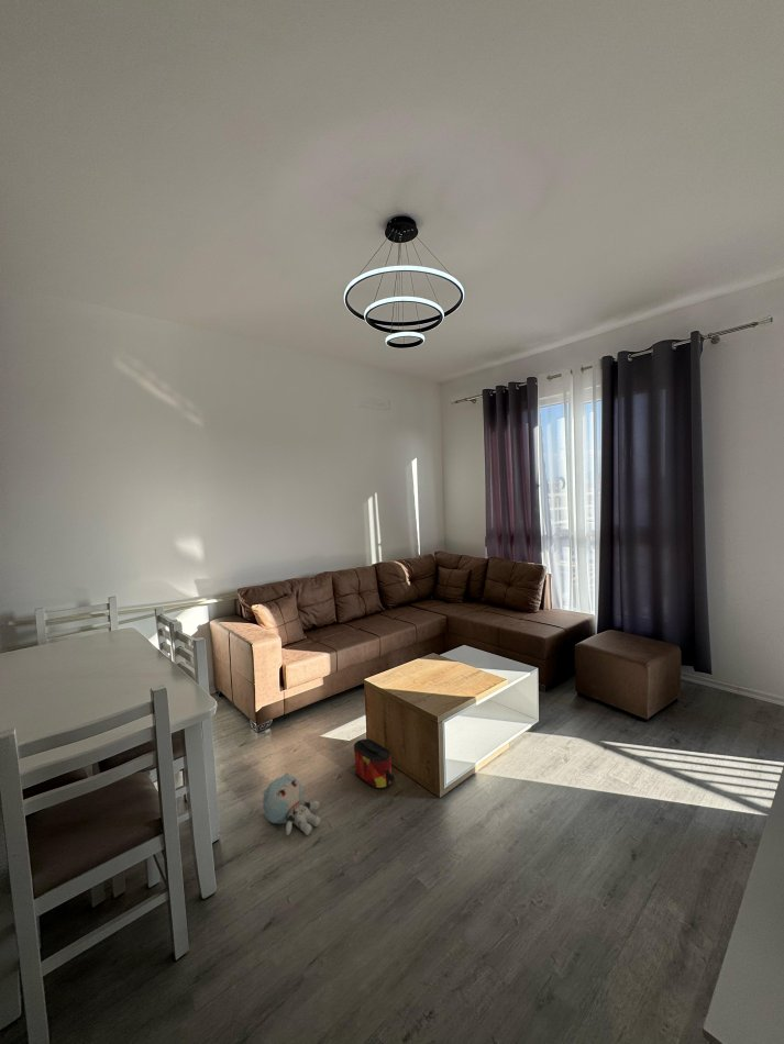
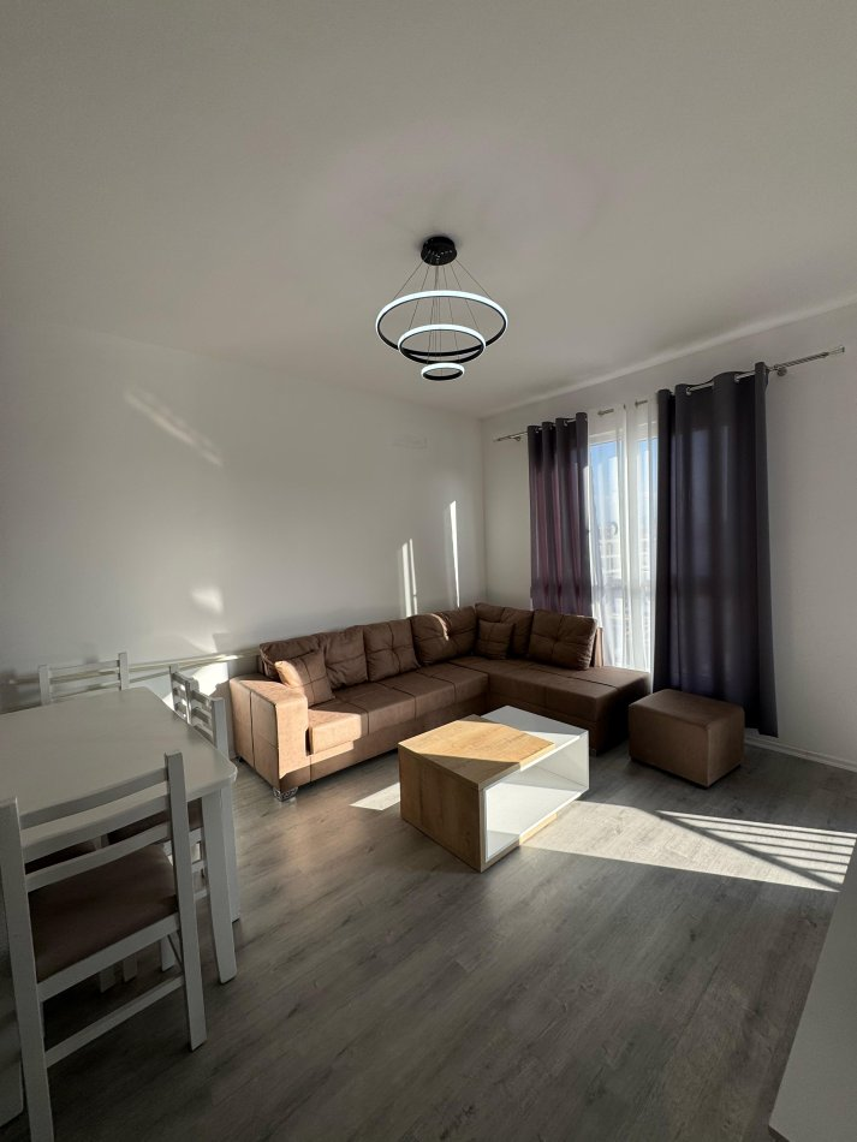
- plush toy [260,771,321,836]
- bag [353,737,396,790]
